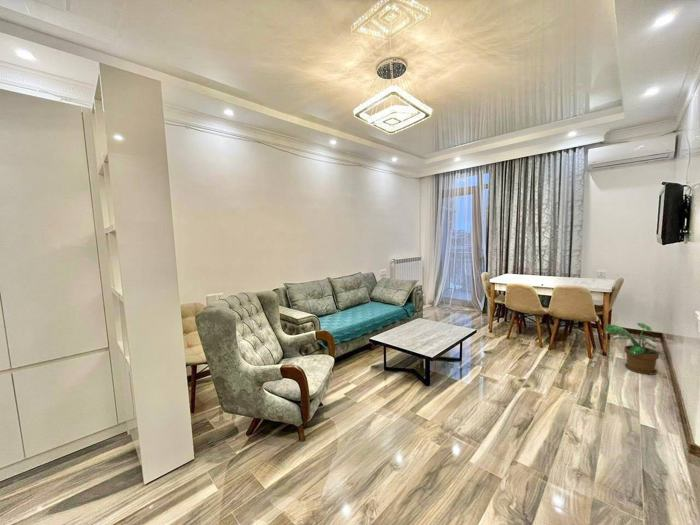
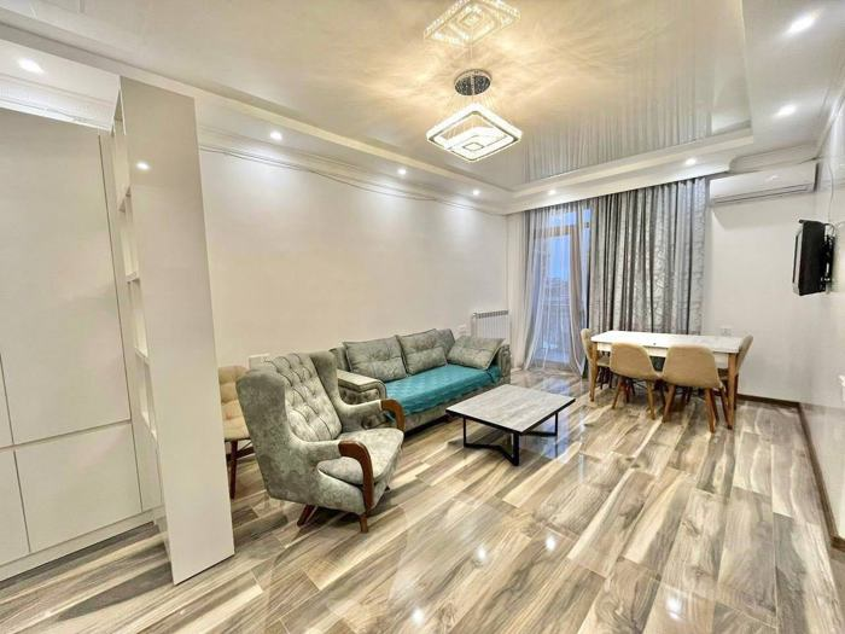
- potted plant [603,322,667,375]
